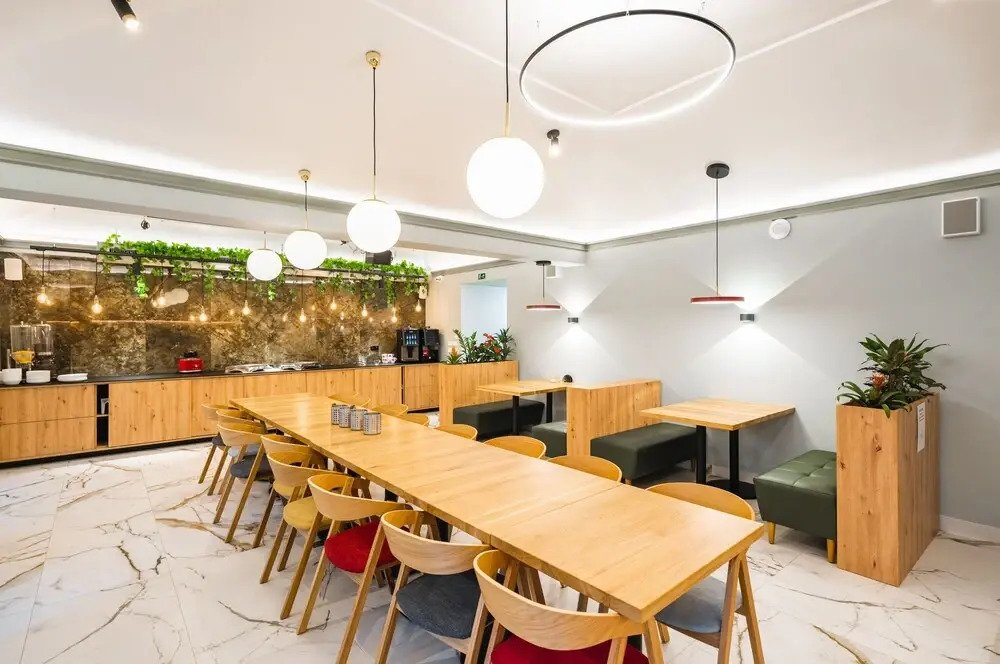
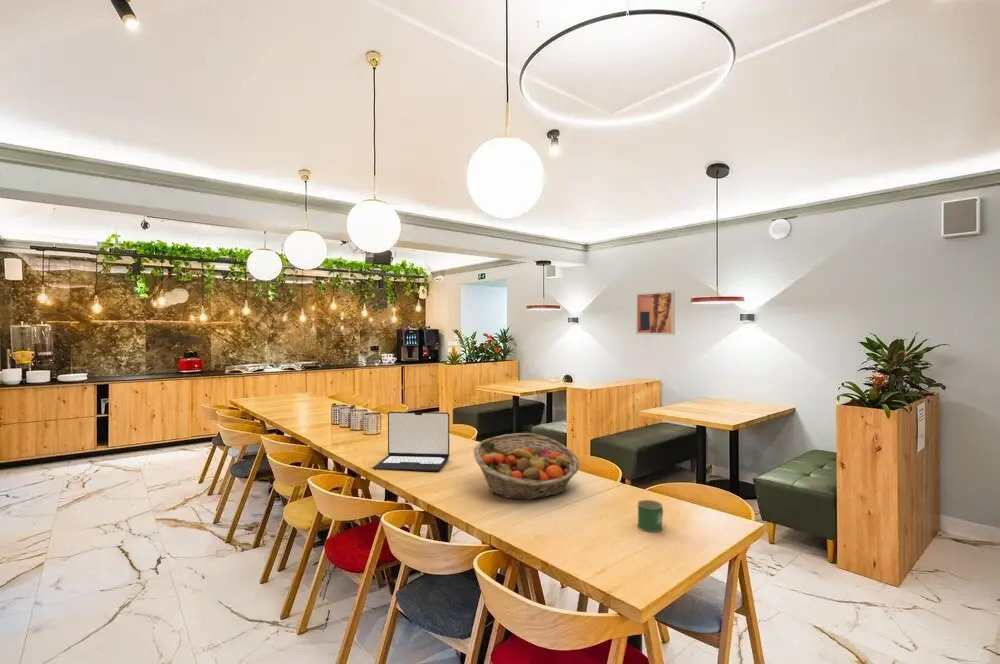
+ fruit basket [473,432,581,501]
+ wall art [635,290,676,336]
+ mug [636,499,664,533]
+ laptop [372,411,450,472]
